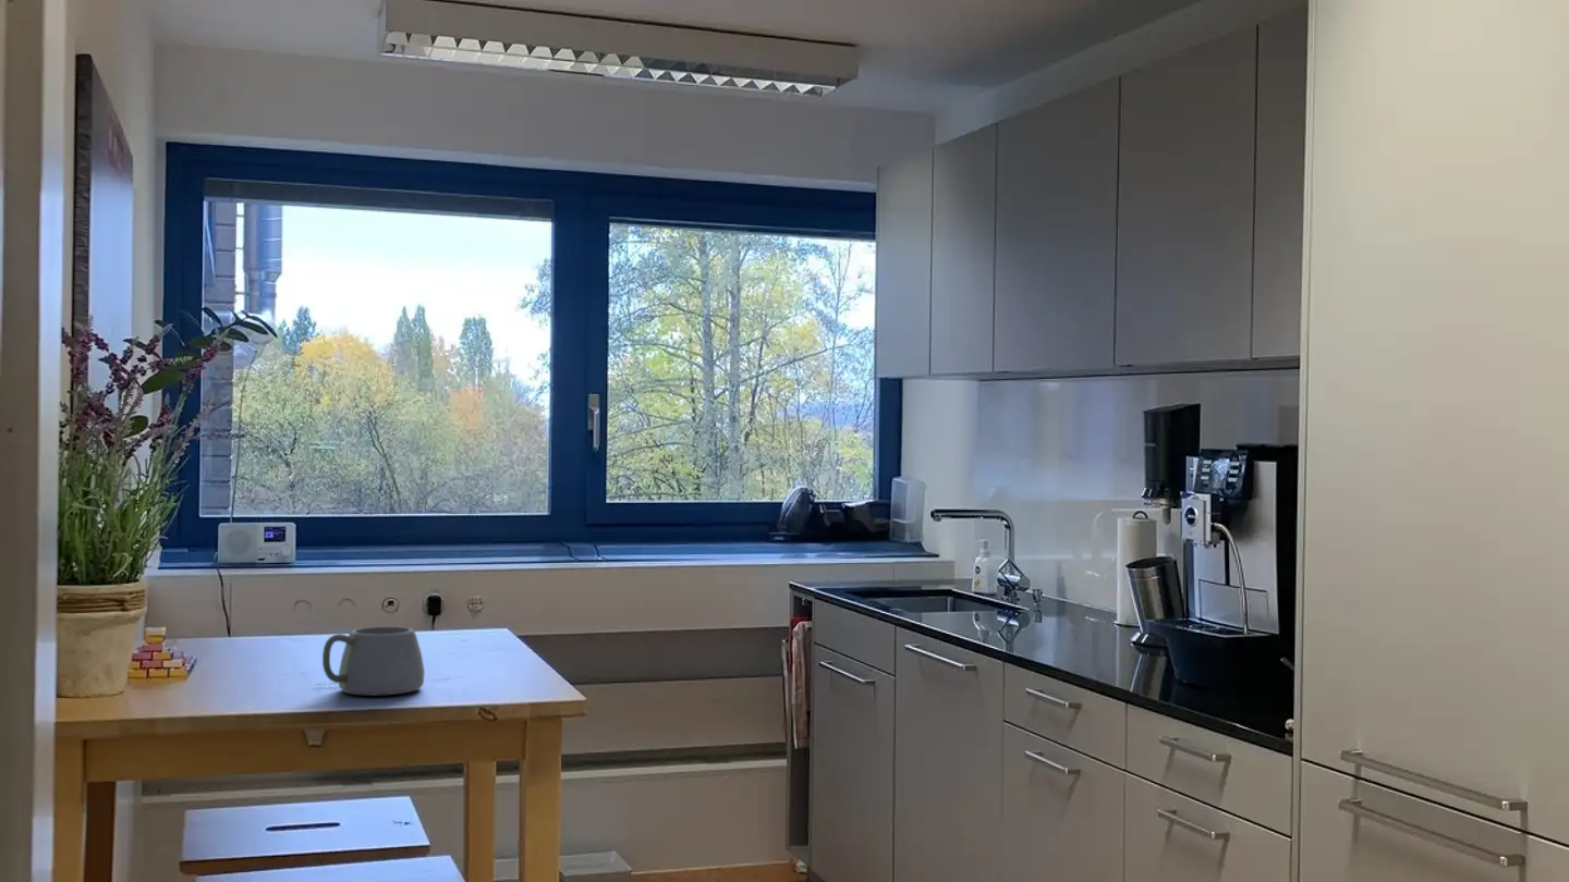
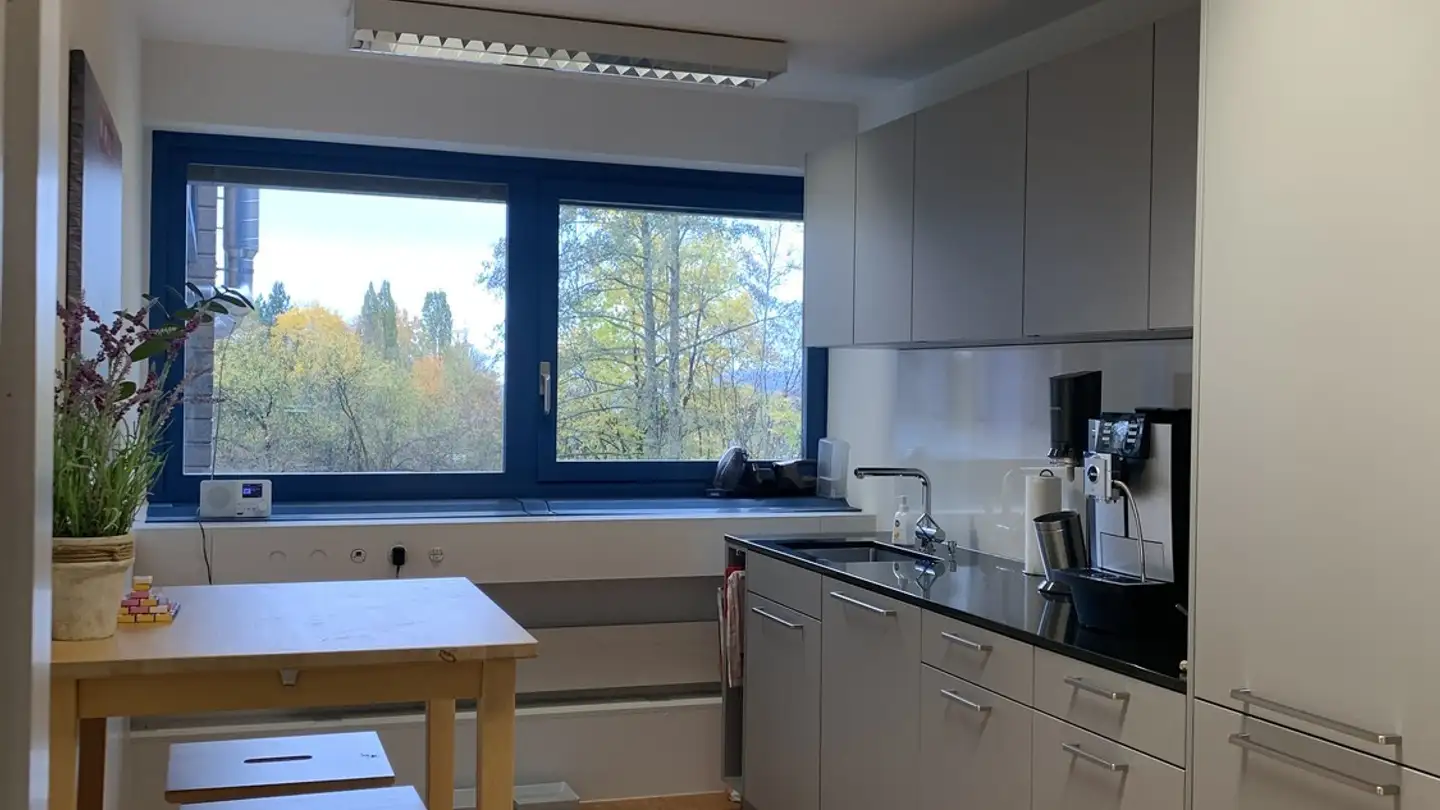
- mug [316,625,426,697]
